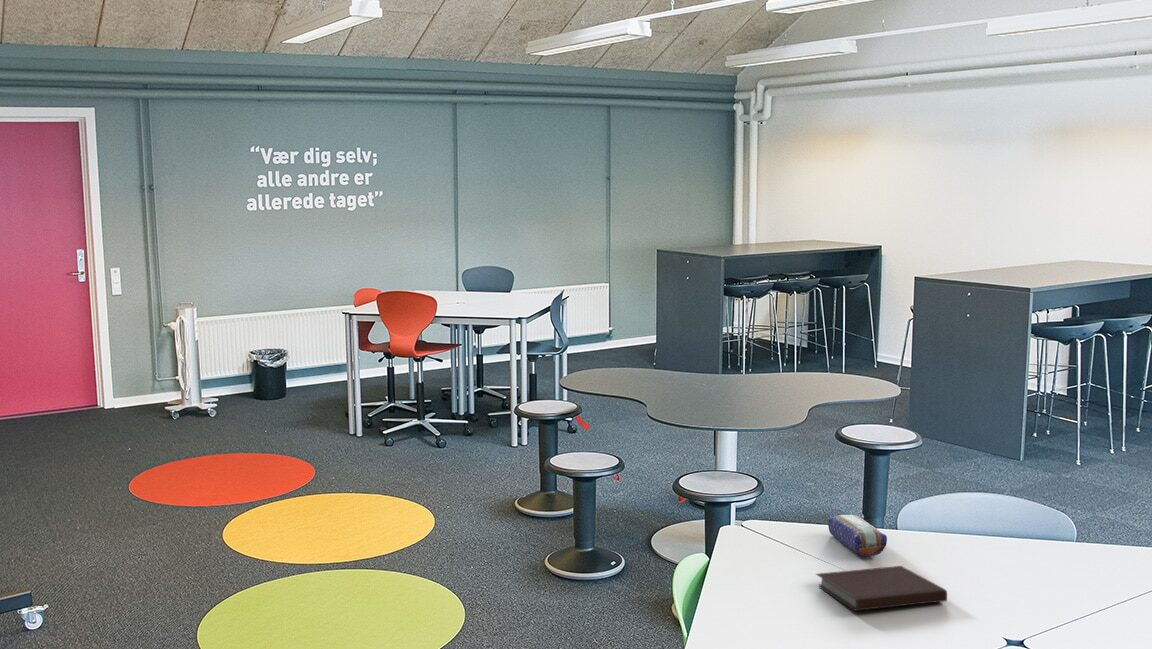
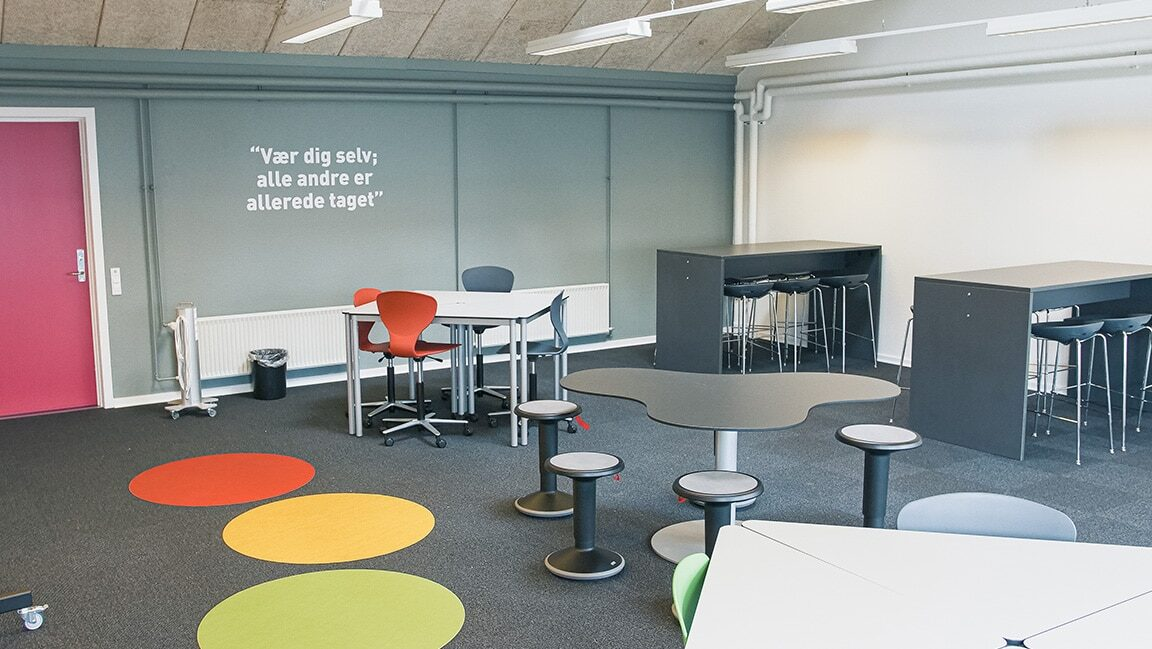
- pencil case [827,514,888,558]
- notebook [815,565,948,612]
